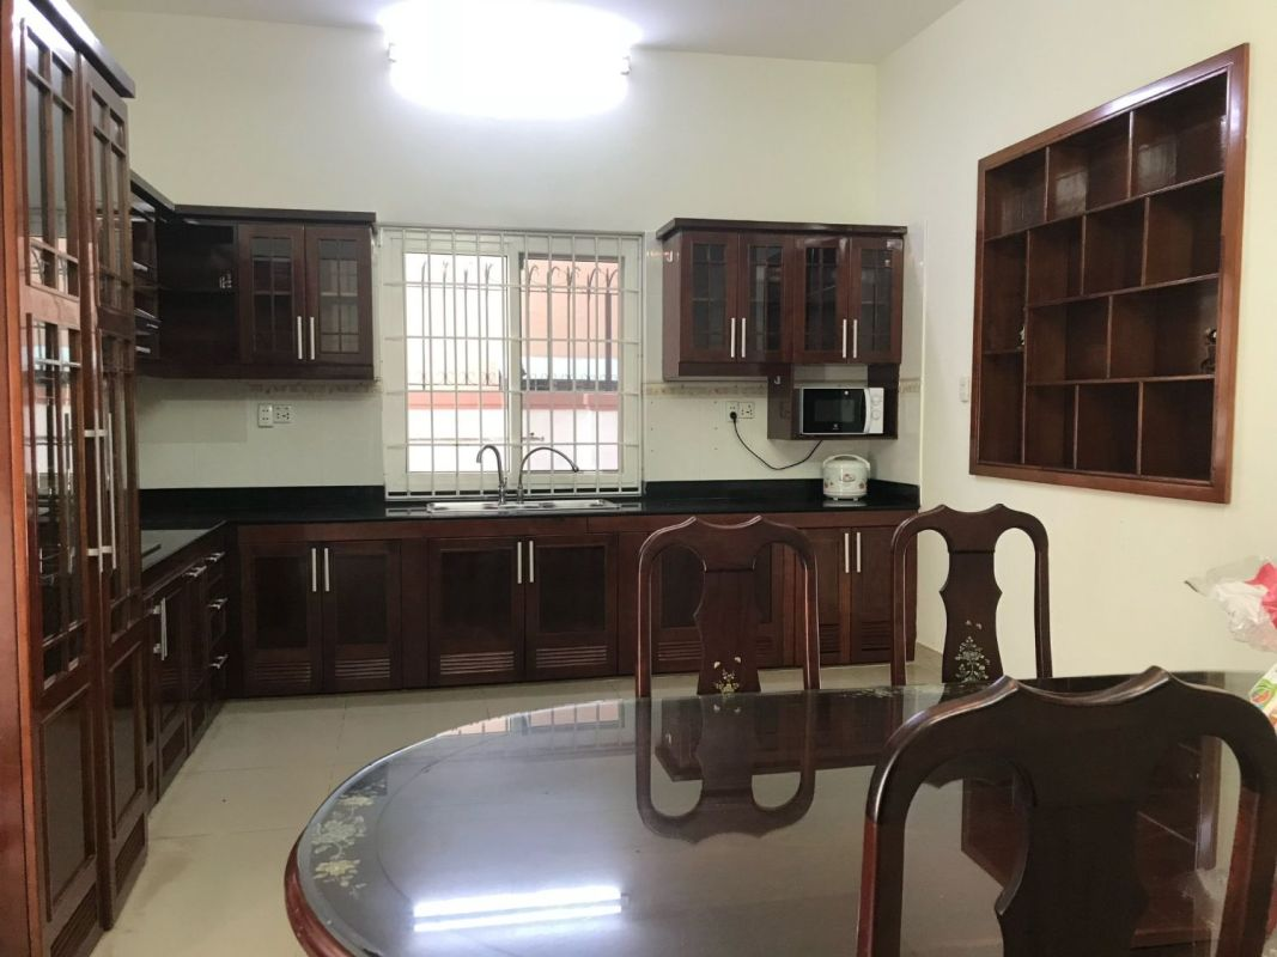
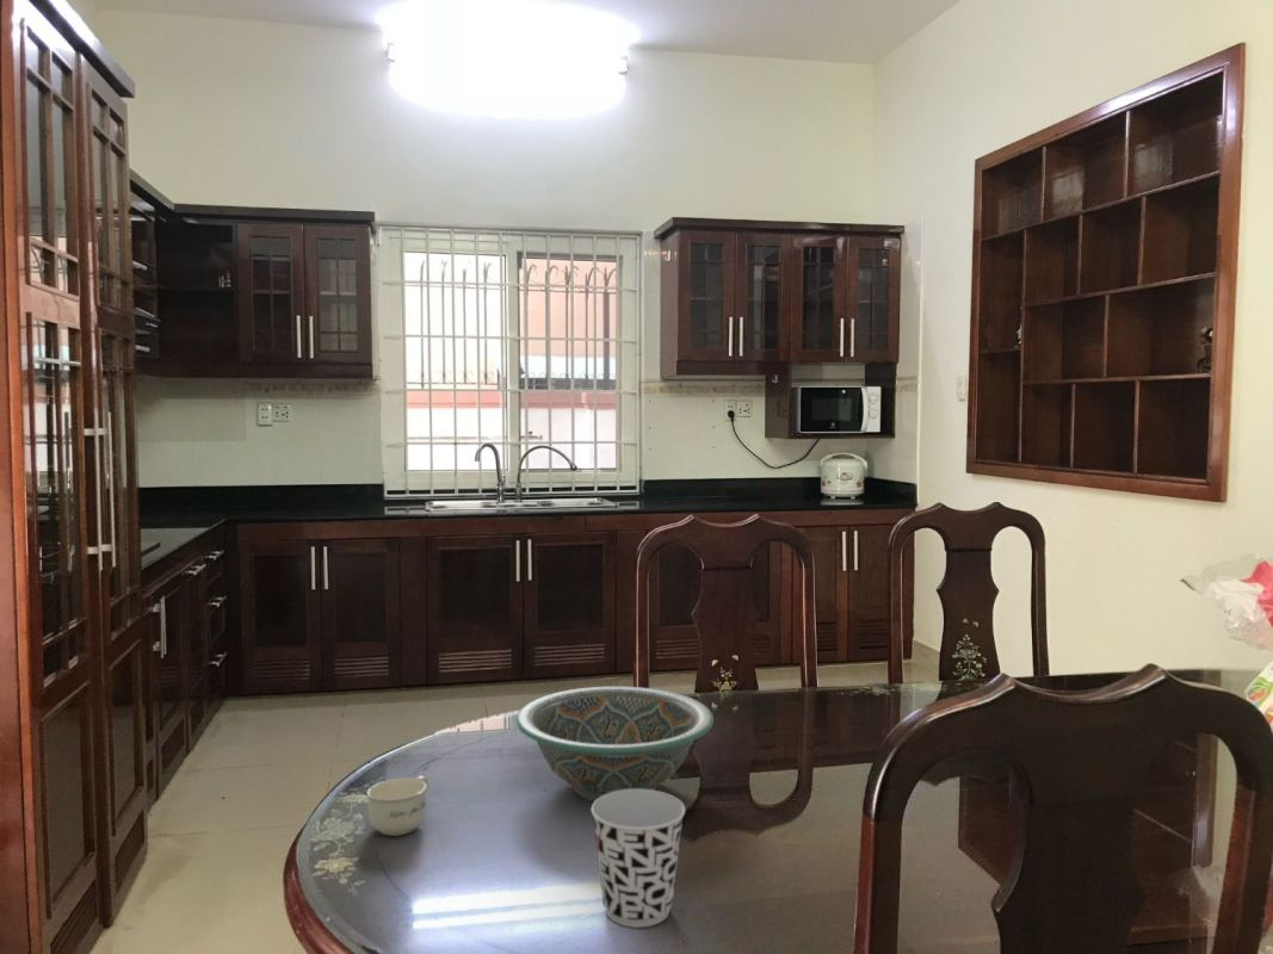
+ decorative bowl [515,686,715,803]
+ cup [366,775,430,837]
+ cup [591,789,686,929]
